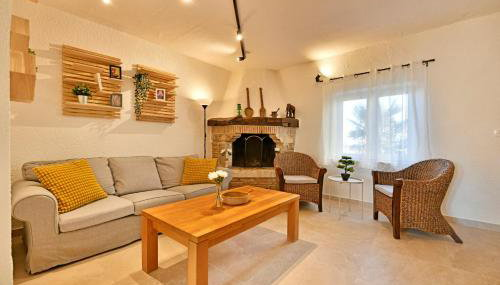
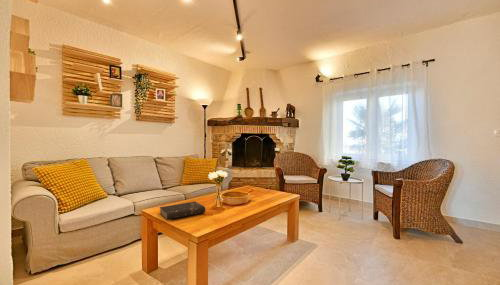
+ book [159,201,206,221]
